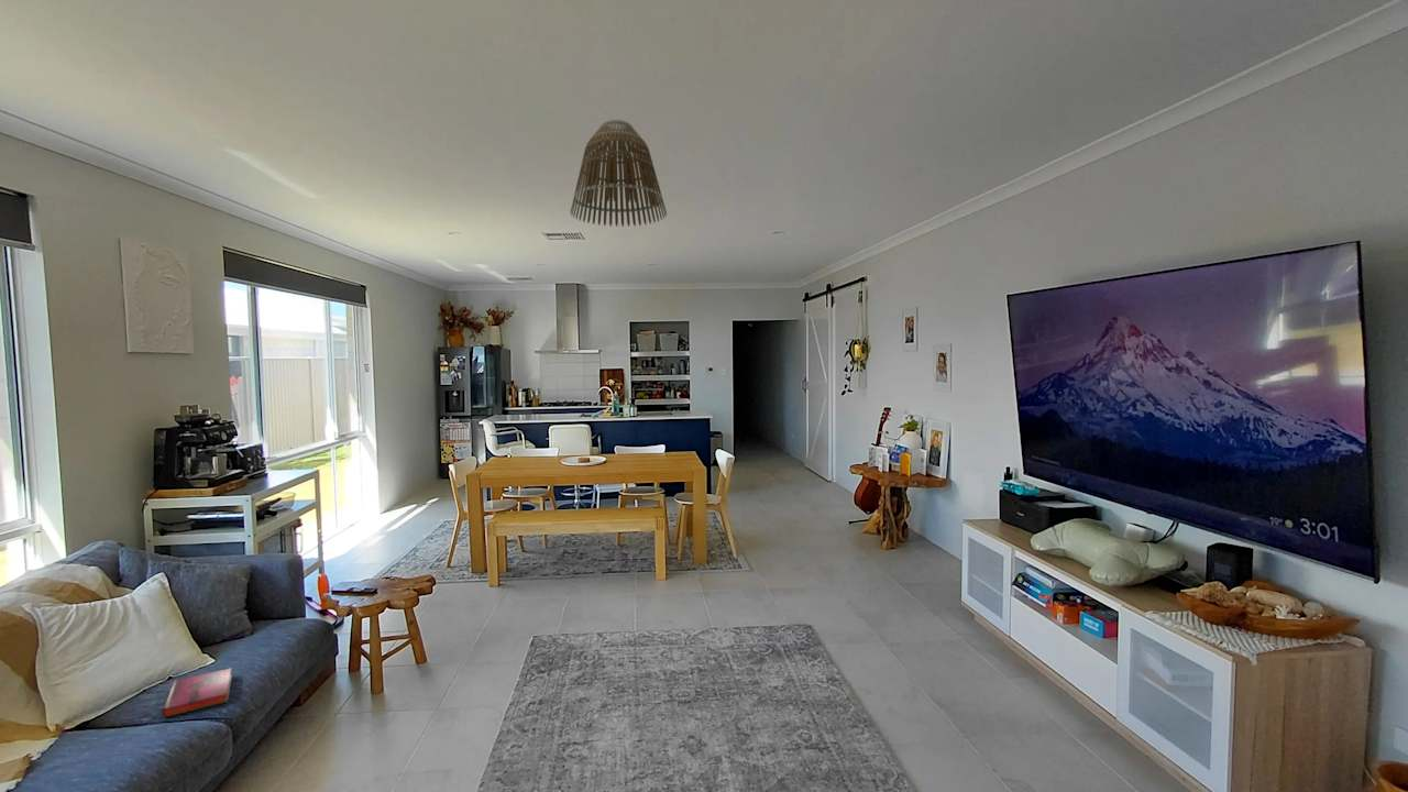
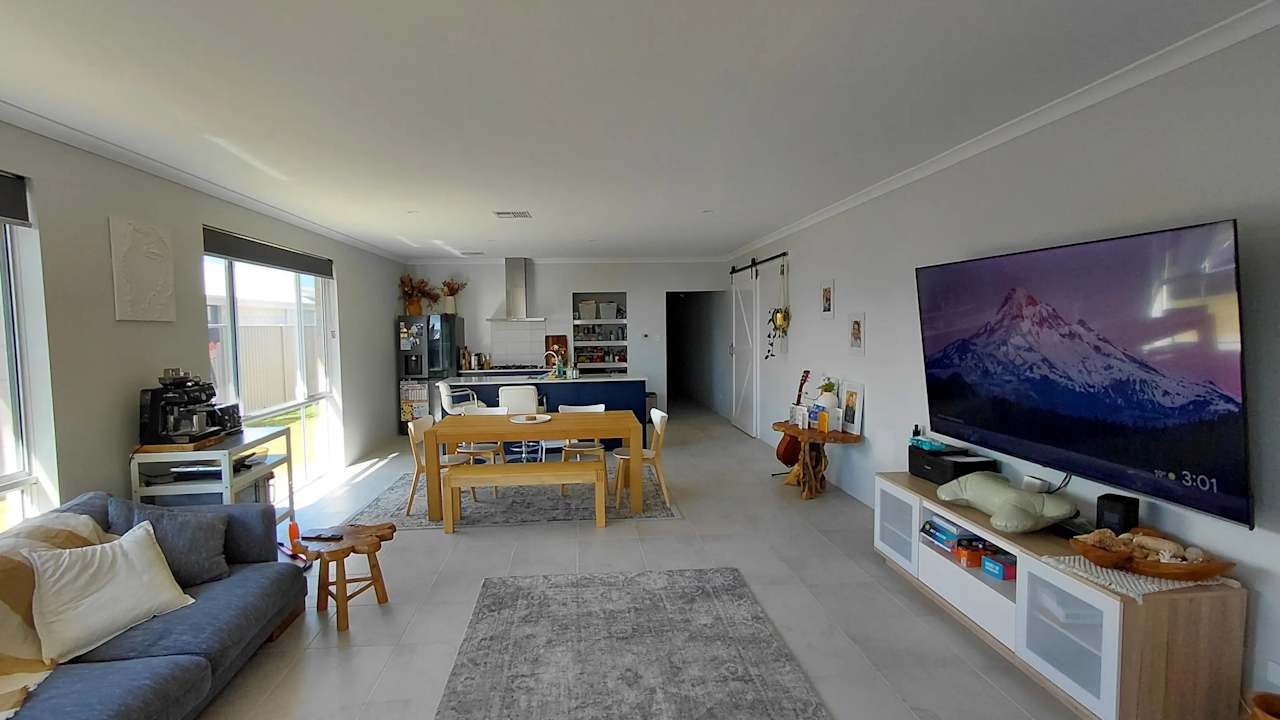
- hardback book [162,667,233,719]
- lamp shade [570,119,668,228]
